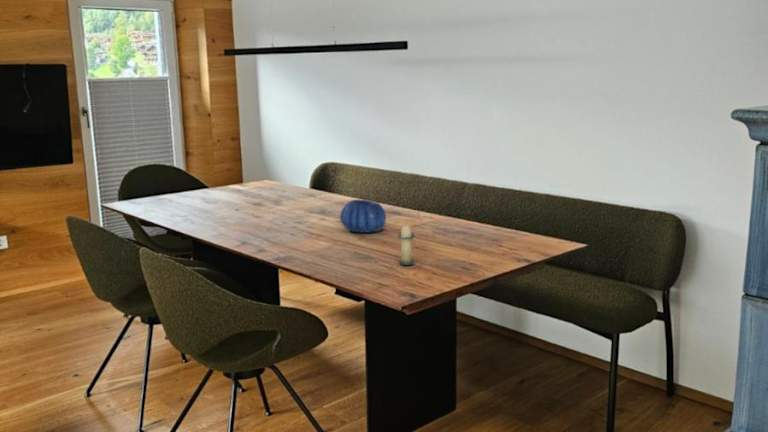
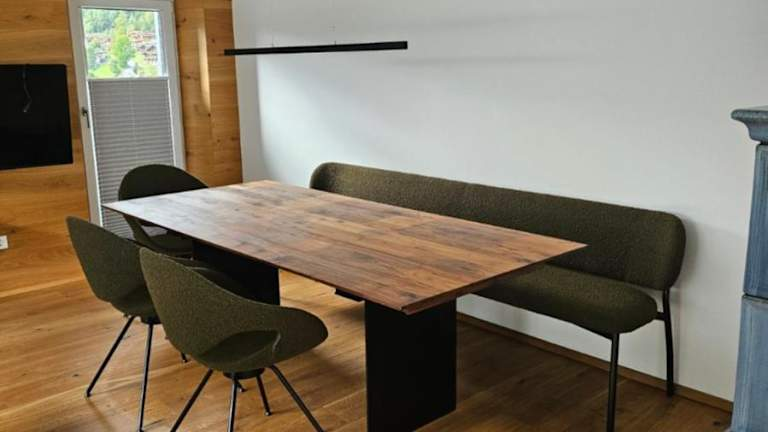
- decorative bowl [339,199,387,234]
- candle [397,222,417,266]
